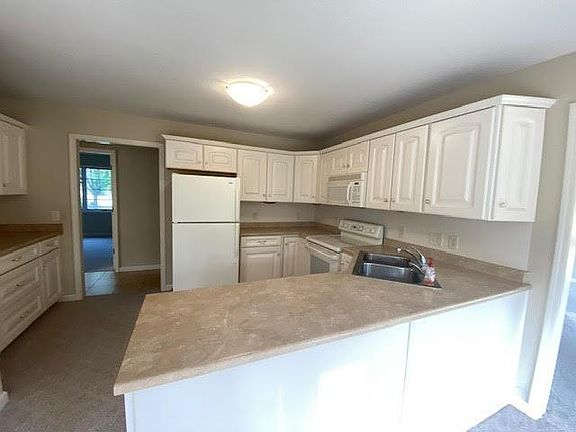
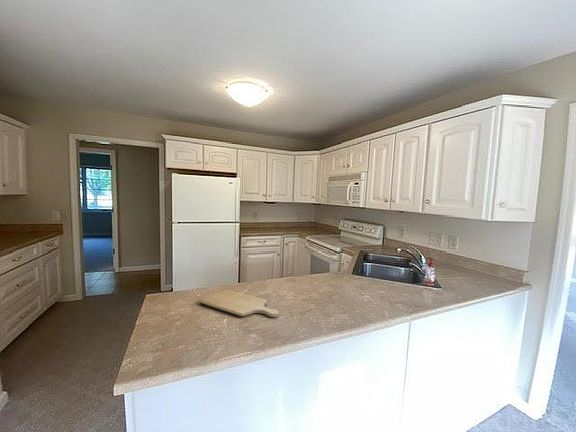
+ chopping board [199,288,280,318]
